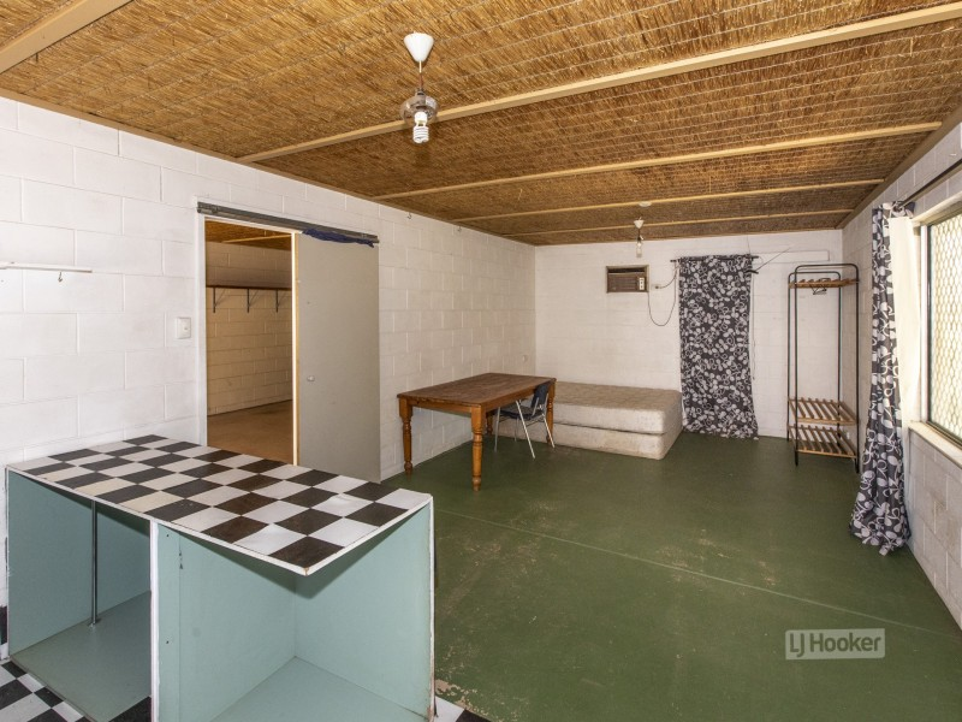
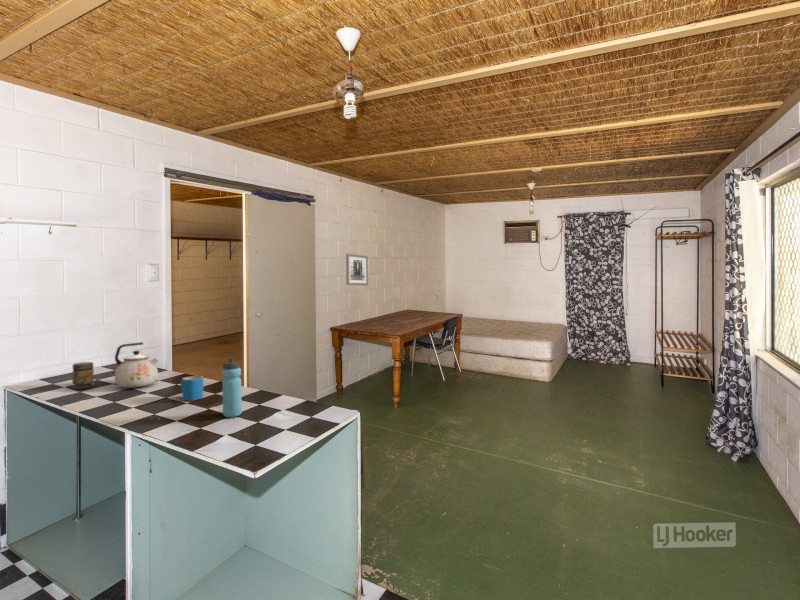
+ mug [179,375,204,401]
+ jar [71,361,95,390]
+ kettle [114,341,159,389]
+ water bottle [221,357,243,418]
+ wall art [345,253,369,286]
